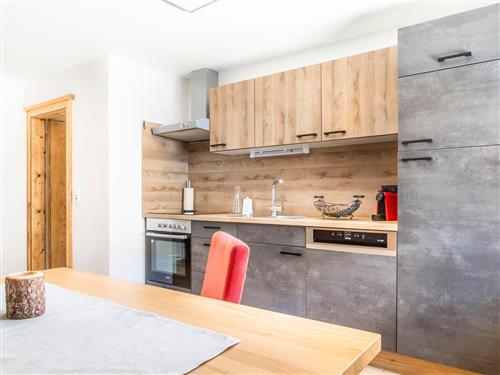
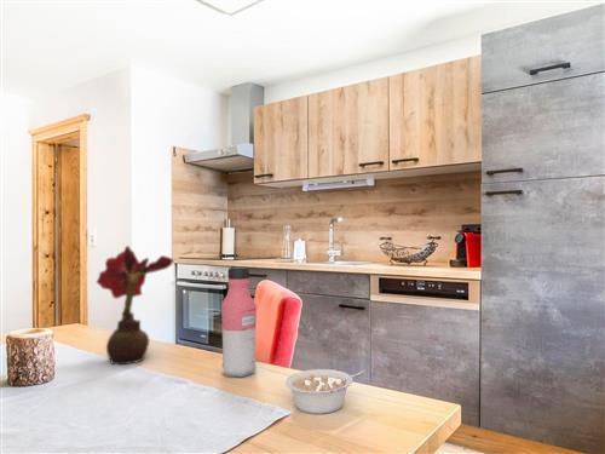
+ legume [284,368,365,415]
+ water bottle [220,265,258,379]
+ flower [96,245,174,366]
